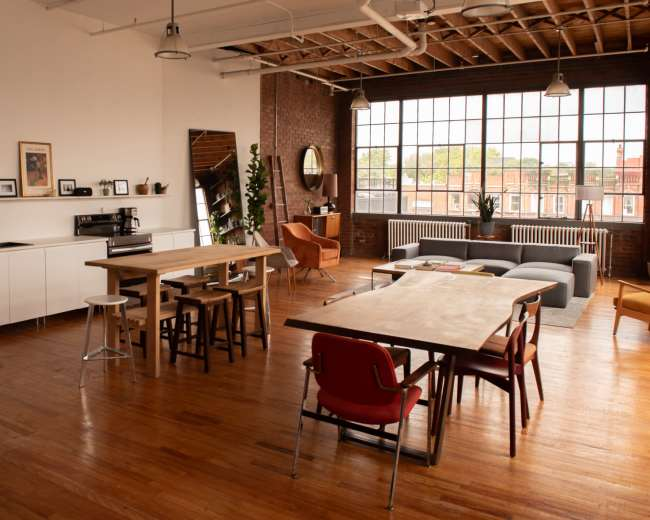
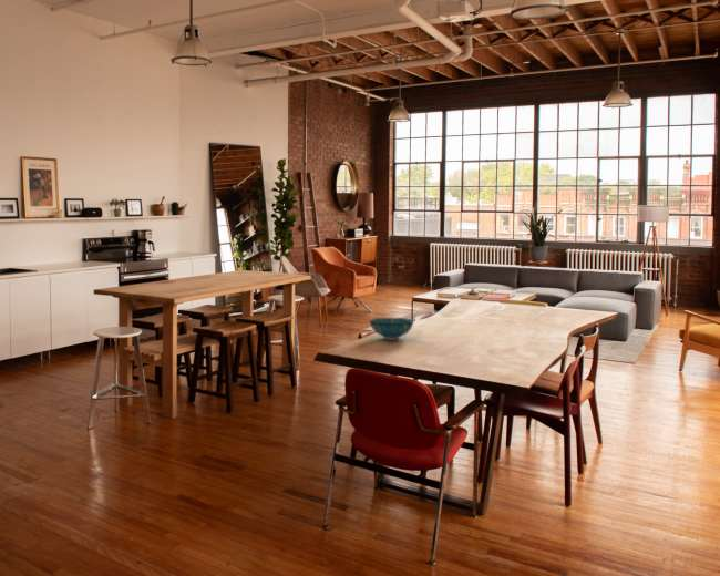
+ decorative bowl [368,317,415,341]
